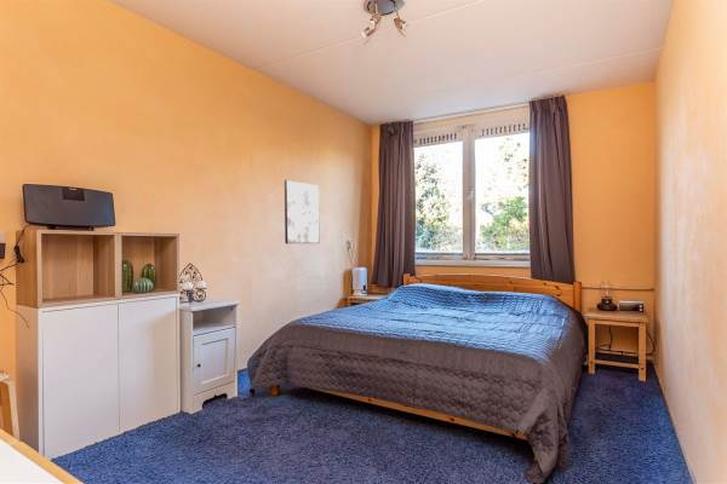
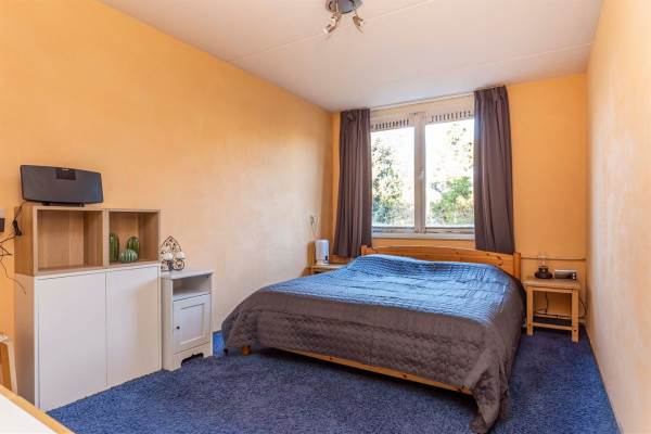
- wall art [284,179,321,244]
